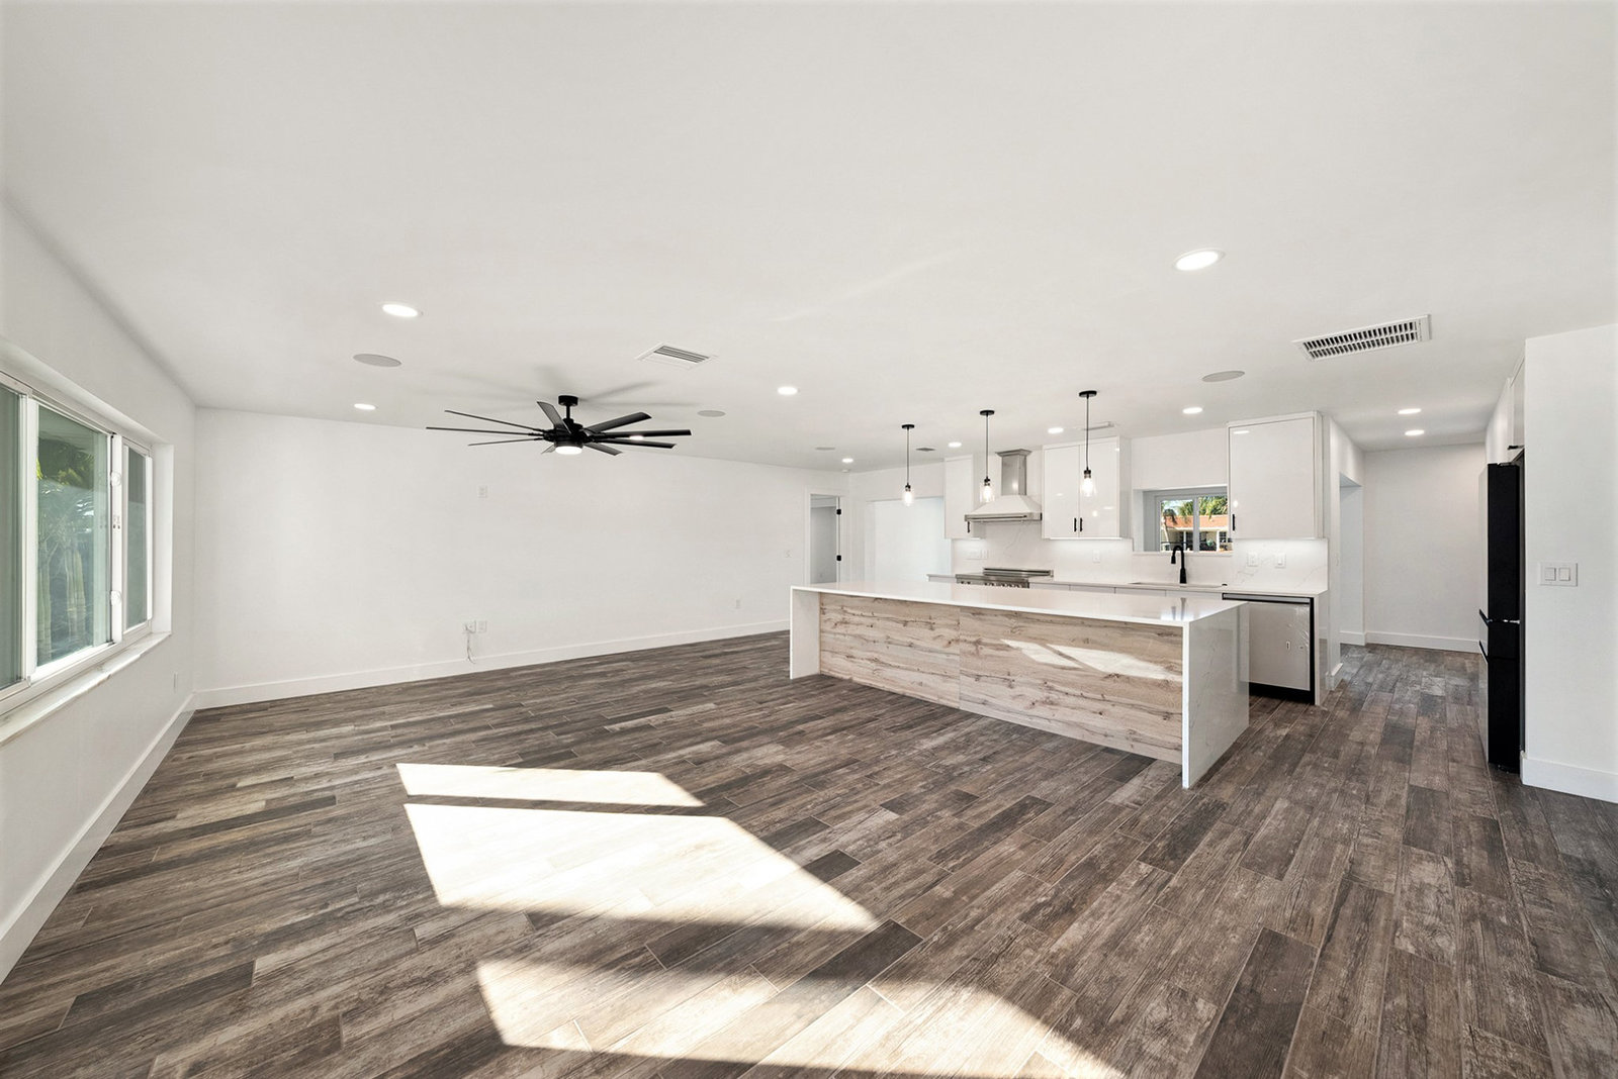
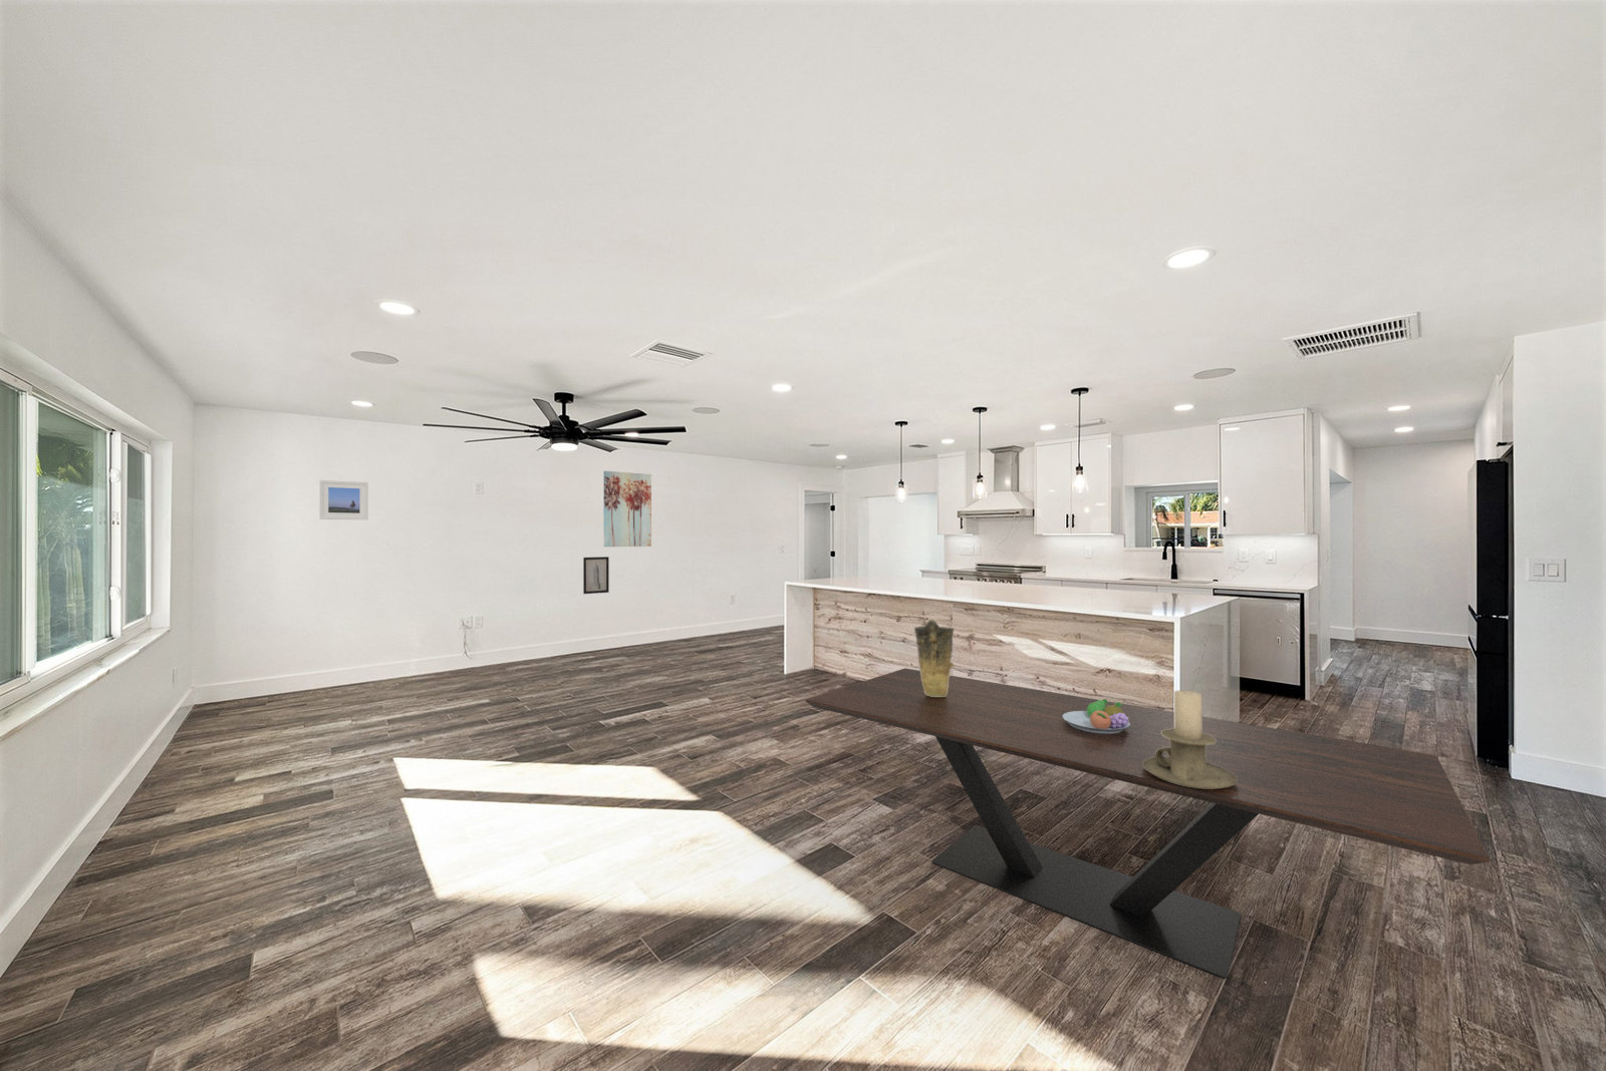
+ wall art [603,470,653,547]
+ candle holder [1142,690,1236,789]
+ dining table [804,667,1490,979]
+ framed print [319,479,370,520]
+ fruit bowl [1063,699,1130,734]
+ vase [914,619,954,697]
+ wall art [582,556,610,594]
